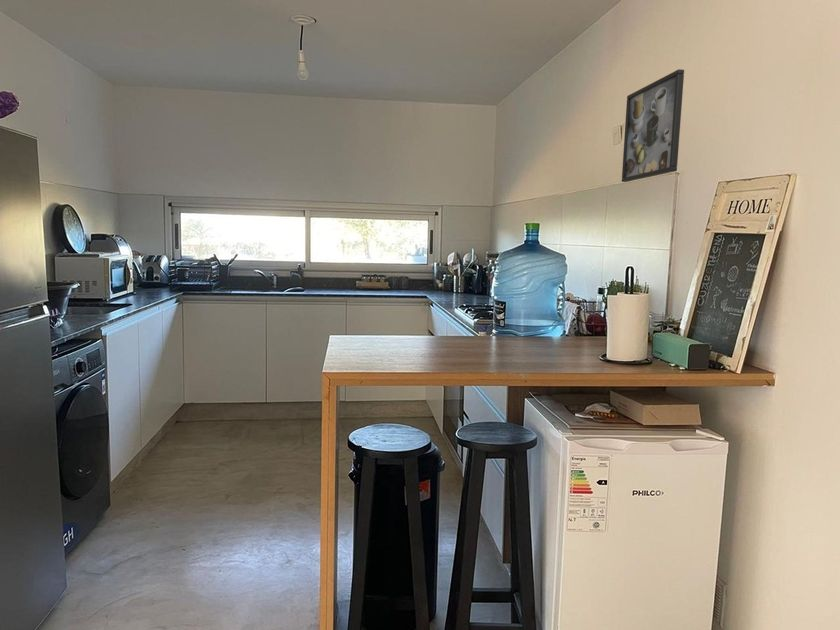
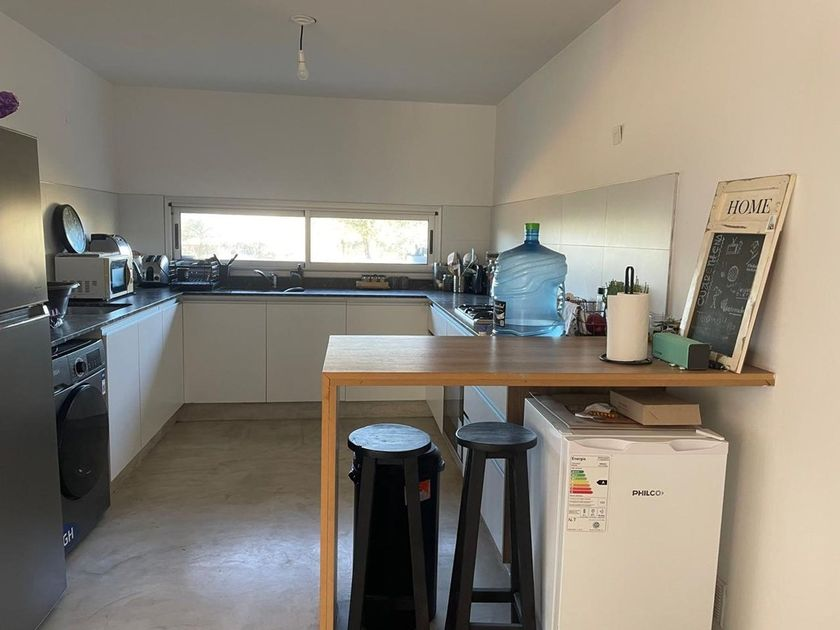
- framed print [621,68,685,183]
